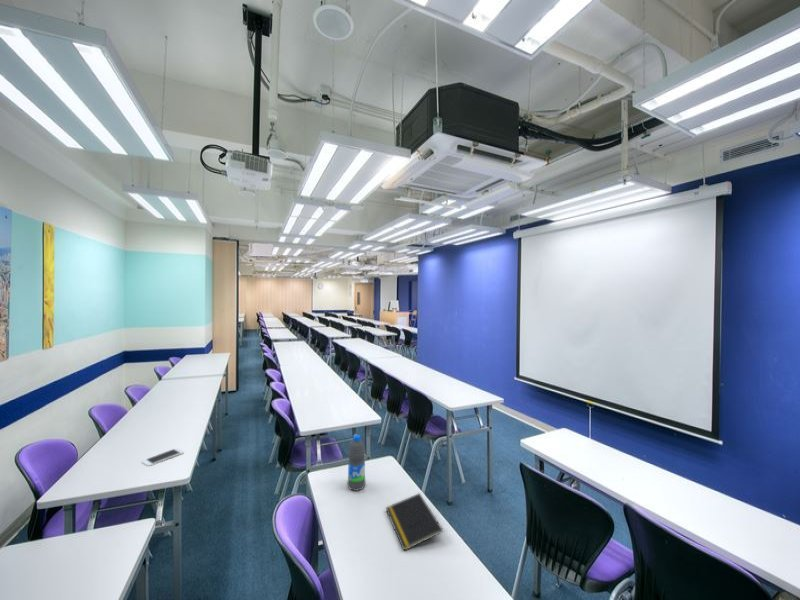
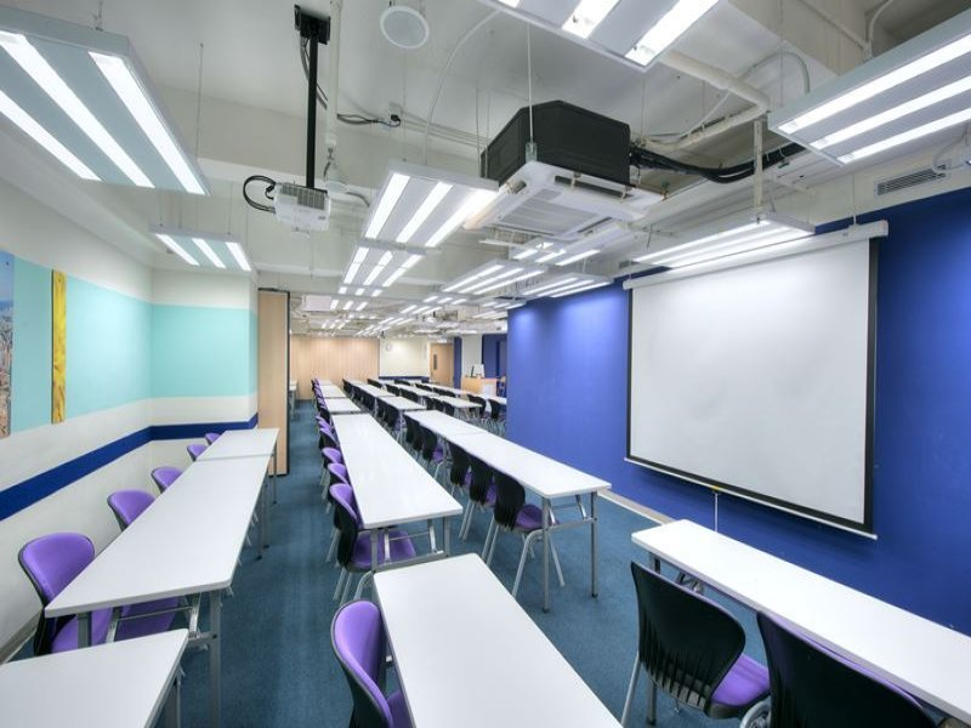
- water bottle [346,434,367,492]
- notepad [385,492,444,552]
- smartphone [141,447,185,467]
